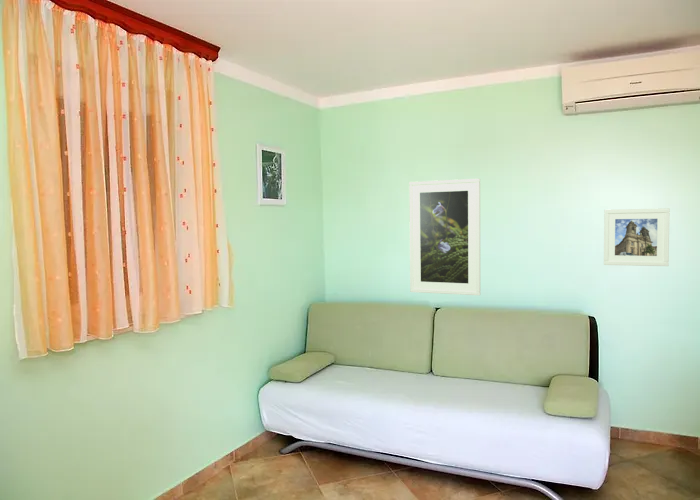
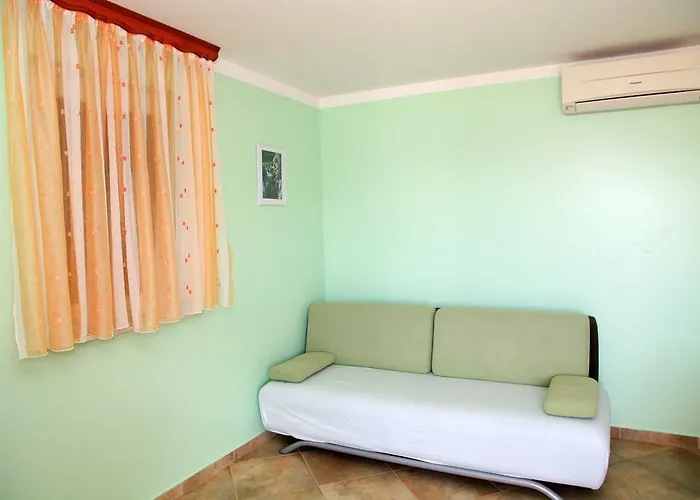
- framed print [603,207,671,267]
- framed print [408,178,481,296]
